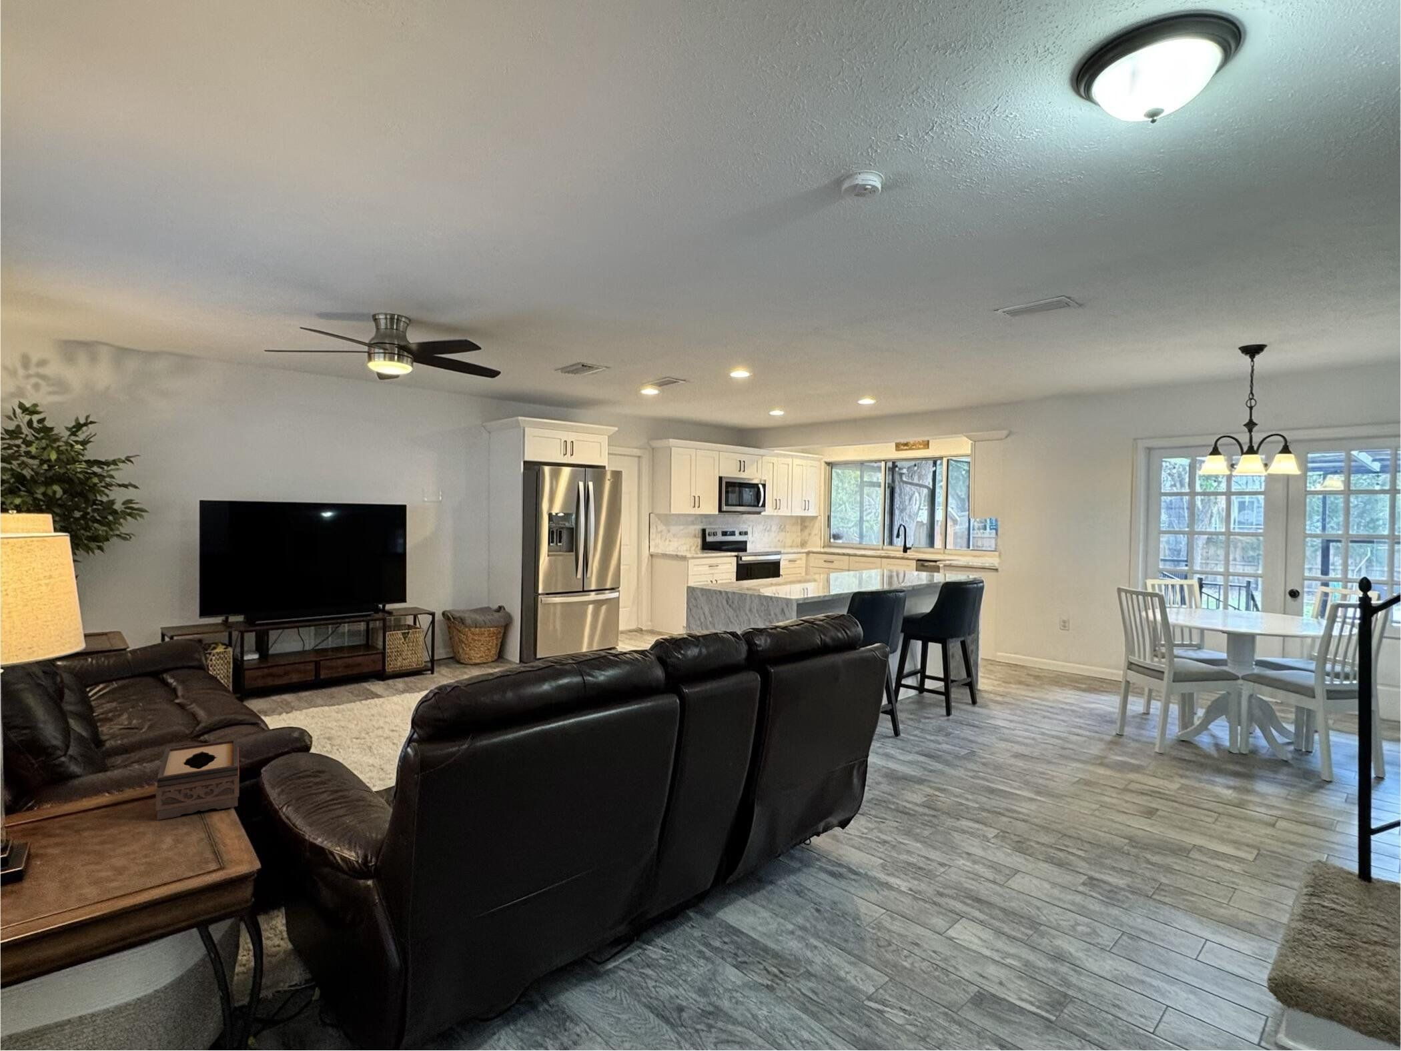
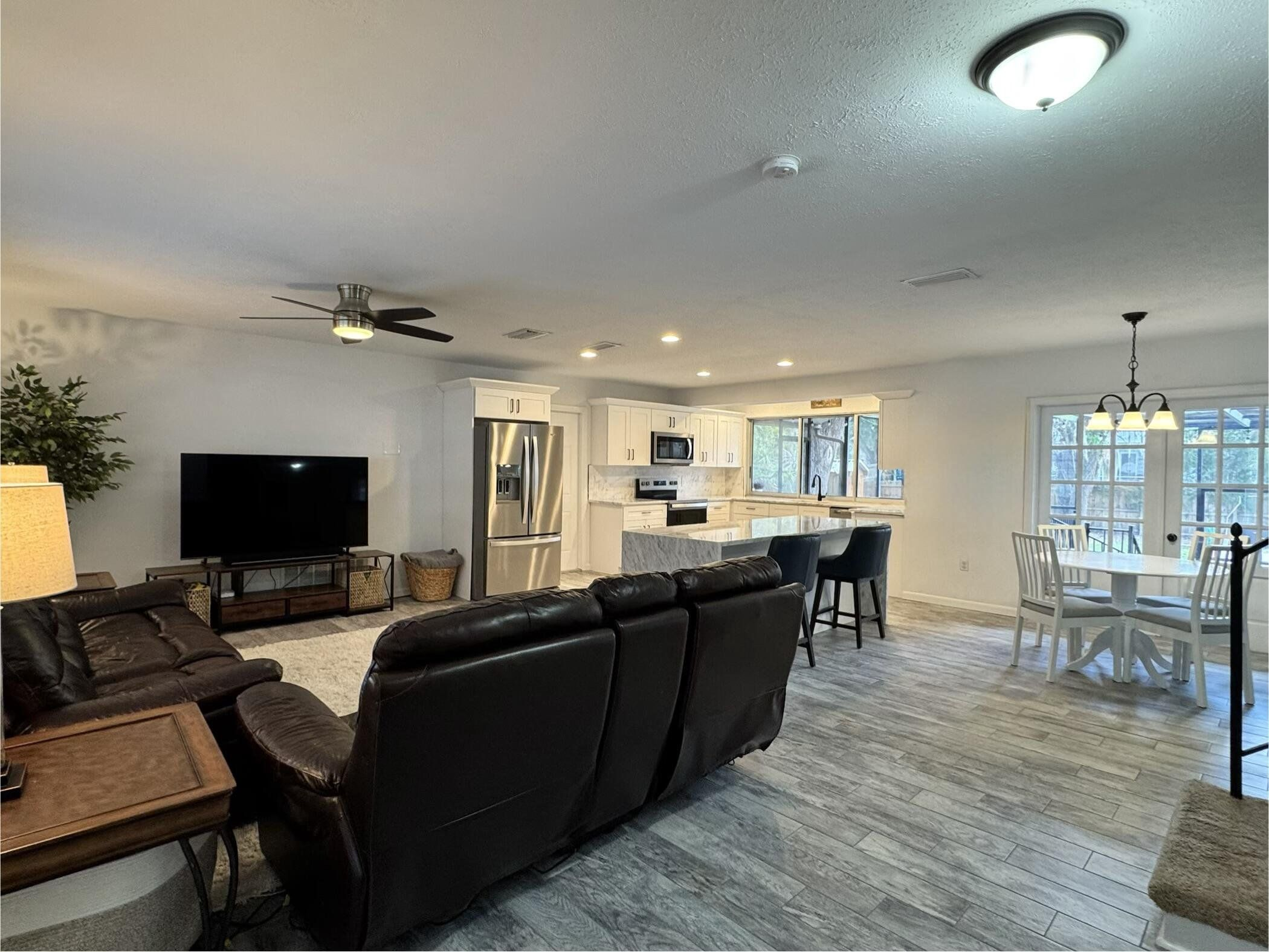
- tissue box [156,739,241,821]
